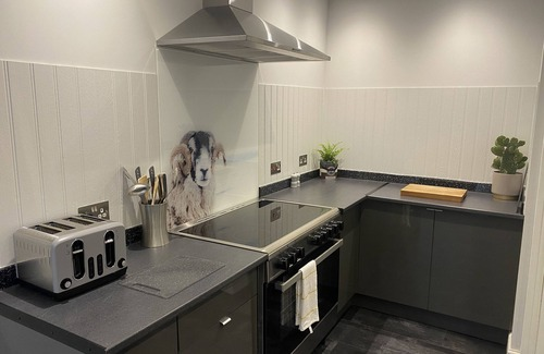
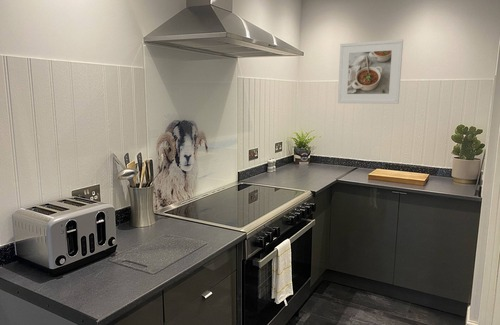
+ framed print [337,38,404,105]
